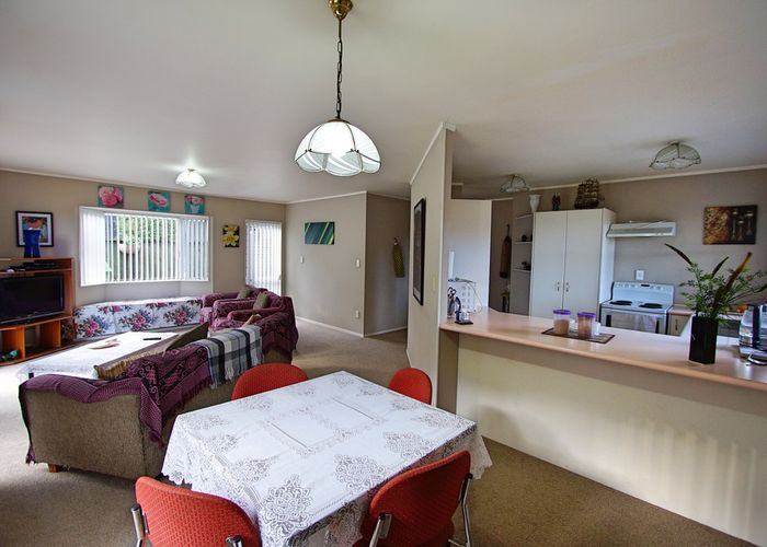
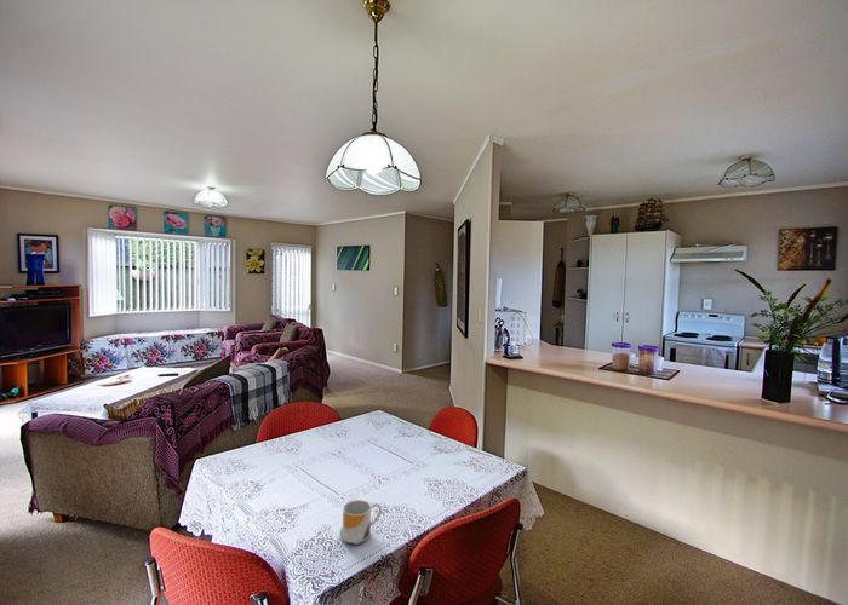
+ mug [339,499,383,546]
